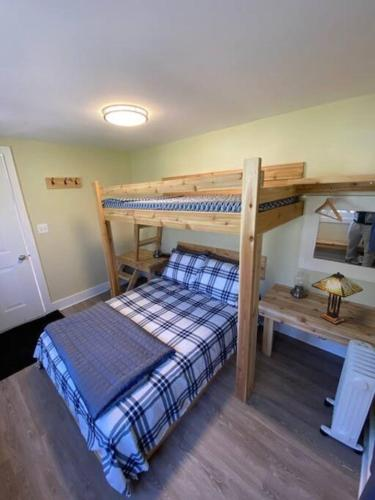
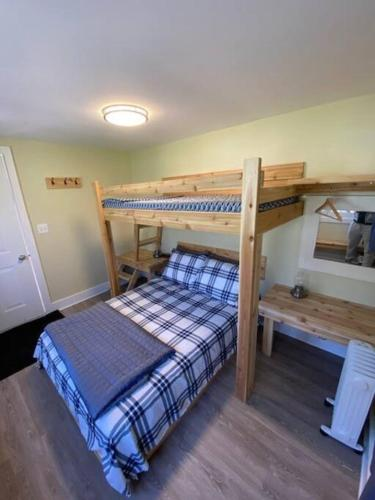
- table lamp [310,271,364,325]
